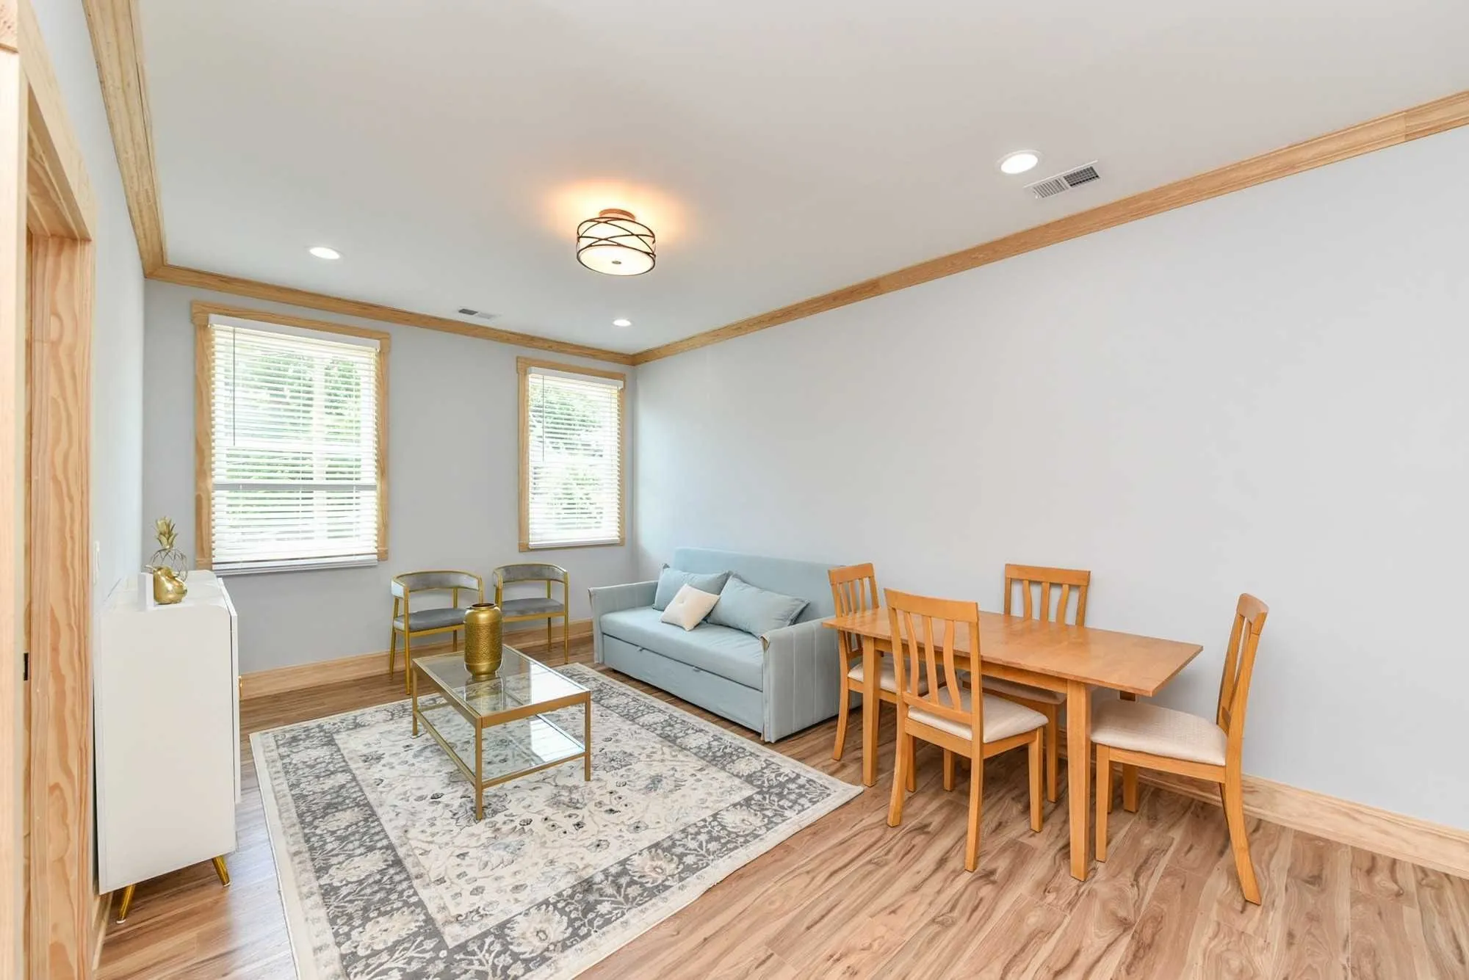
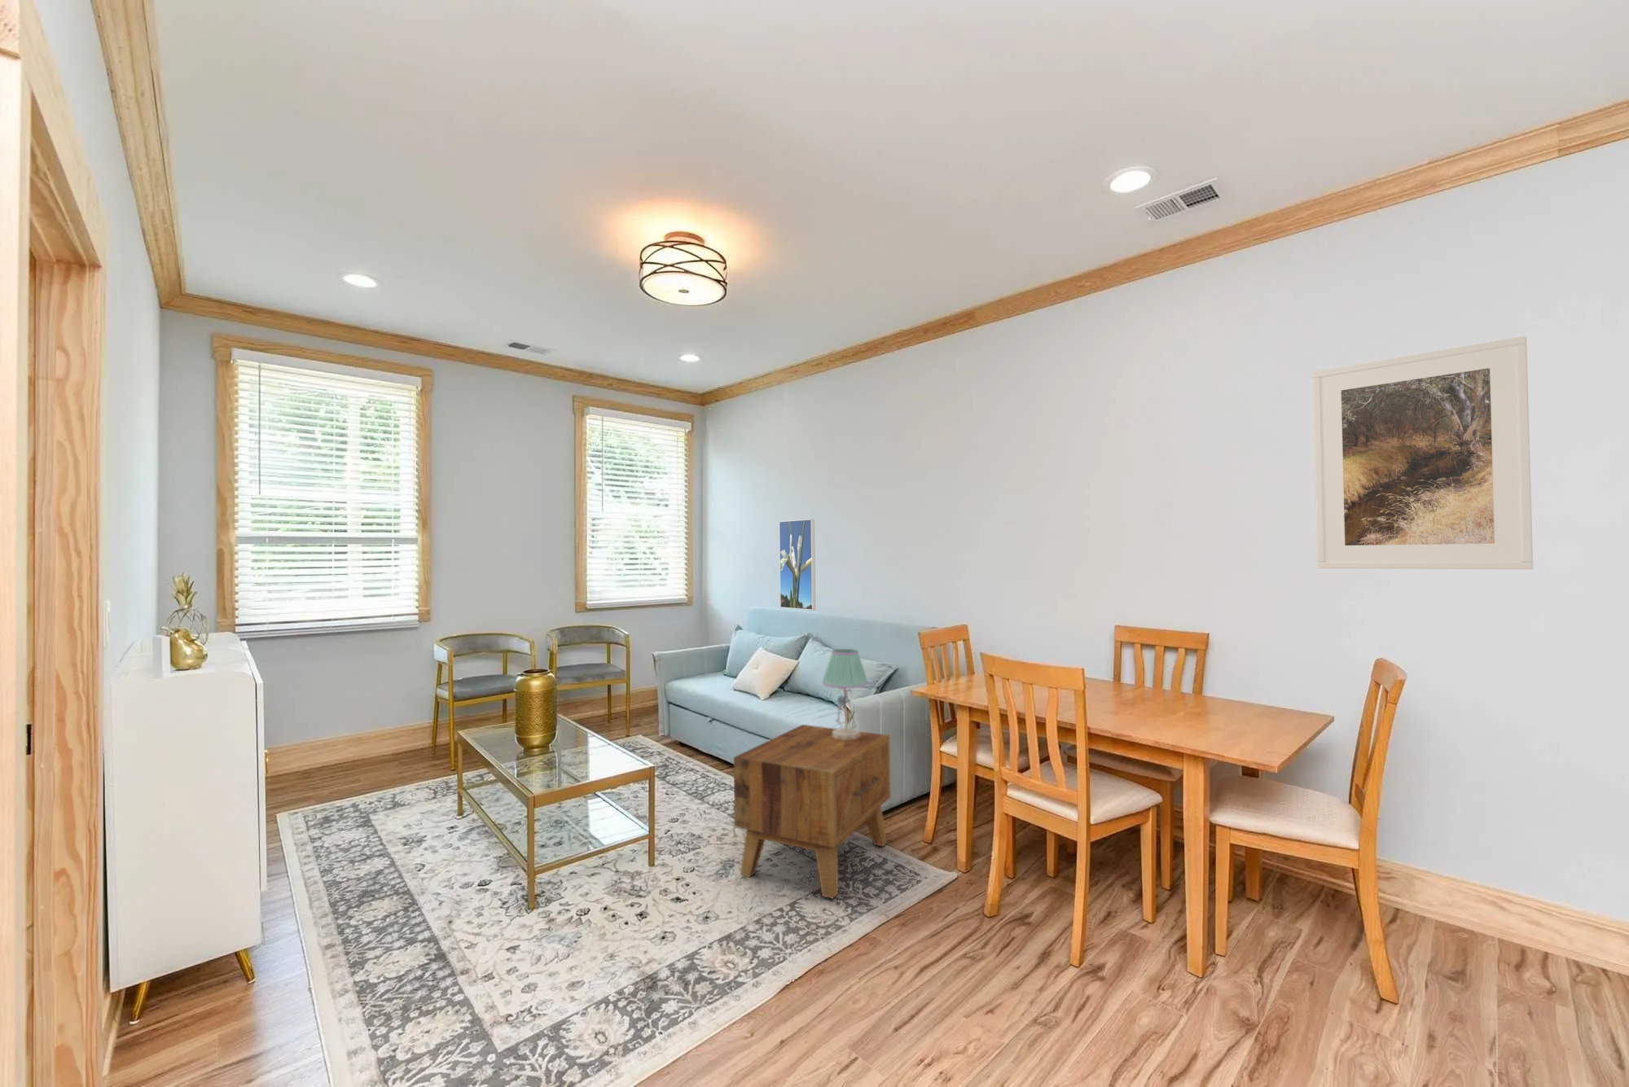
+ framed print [1312,336,1533,570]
+ side table [733,724,892,900]
+ table lamp [822,648,868,740]
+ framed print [779,519,816,610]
